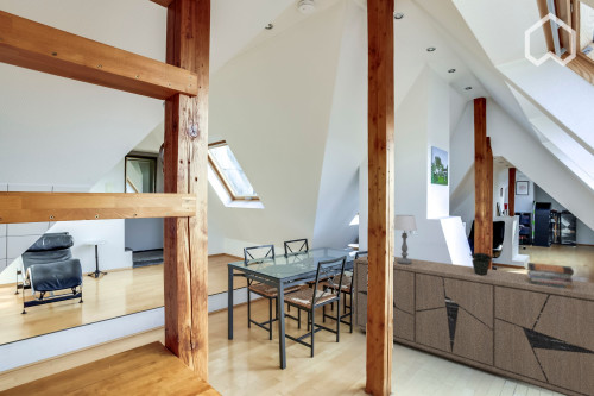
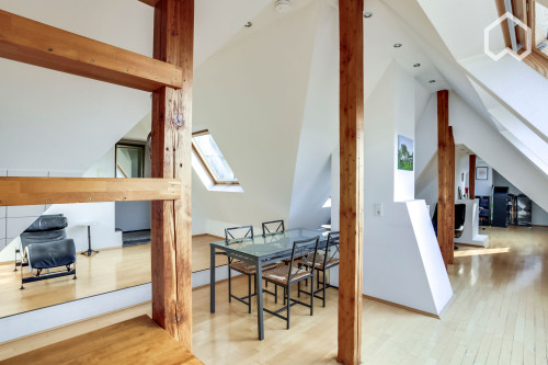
- sideboard [353,254,594,396]
- book stack [526,262,575,289]
- potted plant [469,235,494,276]
- table lamp [393,214,418,264]
